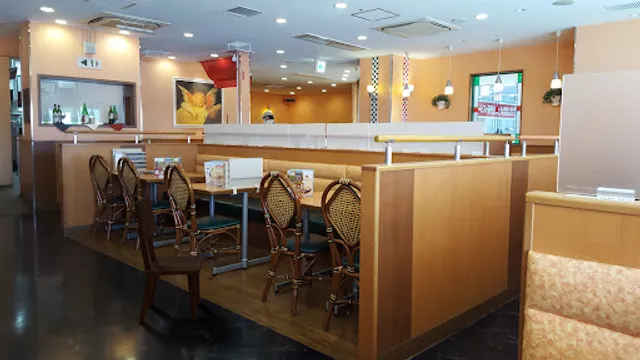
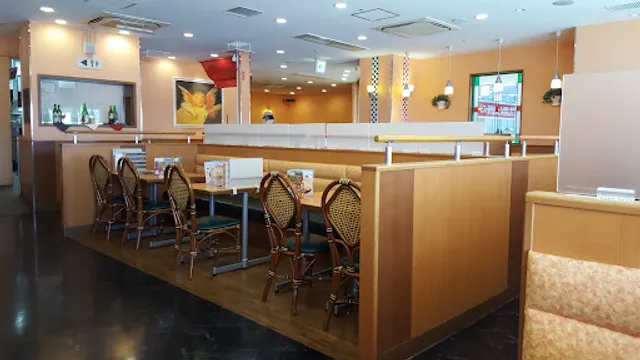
- dining chair [134,195,205,324]
